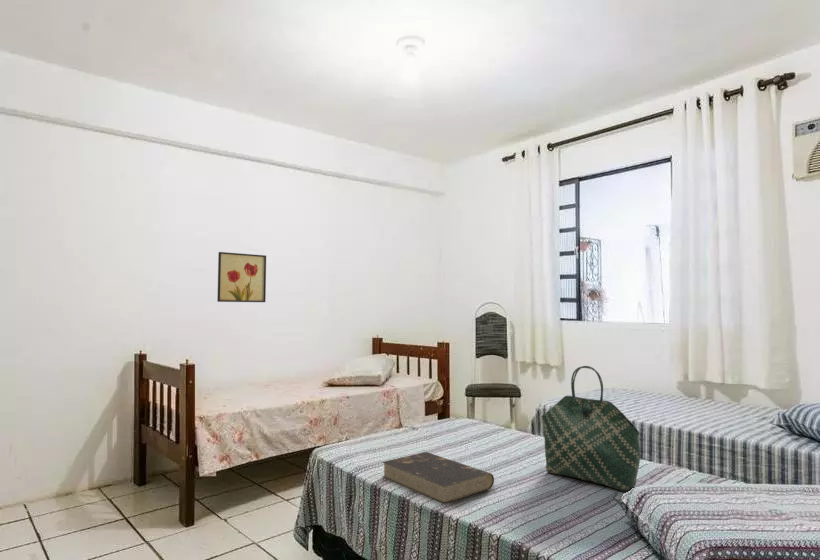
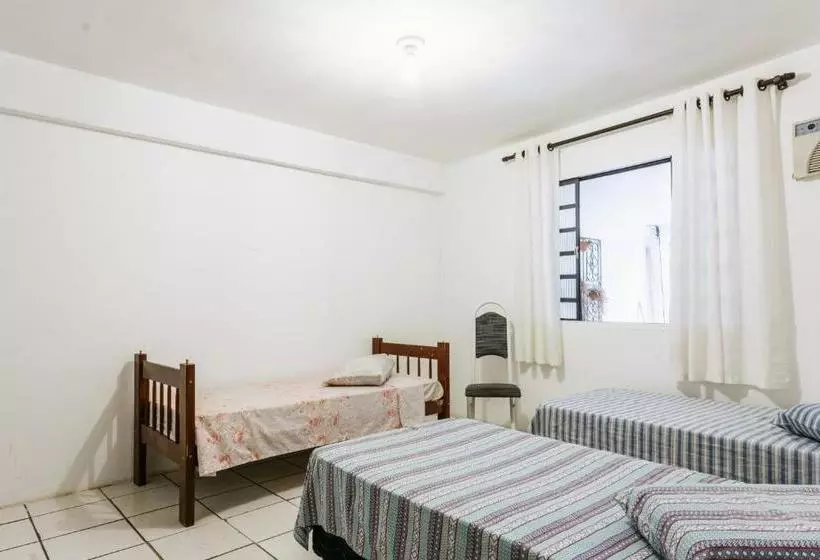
- book [381,451,495,505]
- tote bag [540,365,641,492]
- wall art [216,251,267,303]
